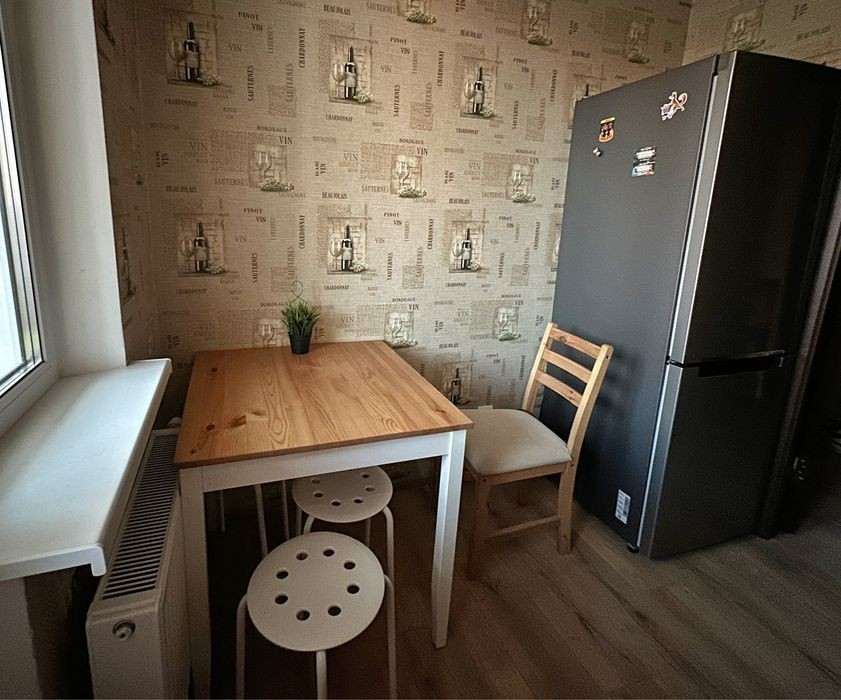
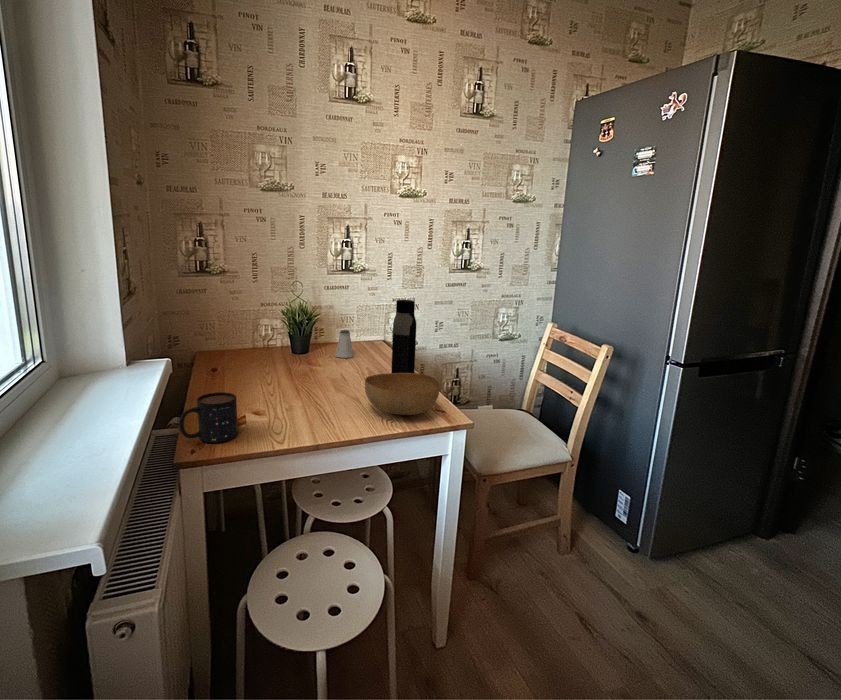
+ mug [178,391,239,444]
+ bowl [364,372,441,416]
+ saltshaker [334,329,355,359]
+ water bottle [391,299,417,374]
